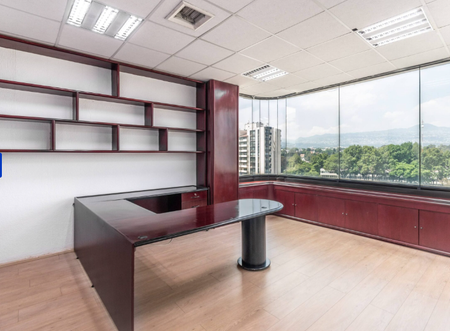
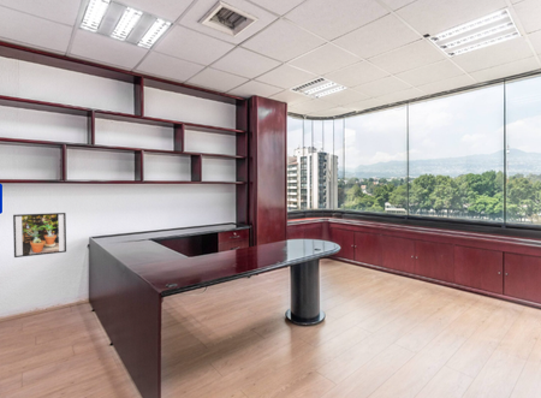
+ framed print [12,212,67,259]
